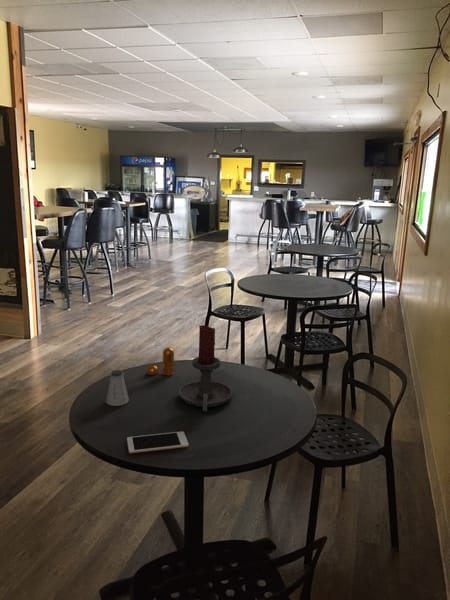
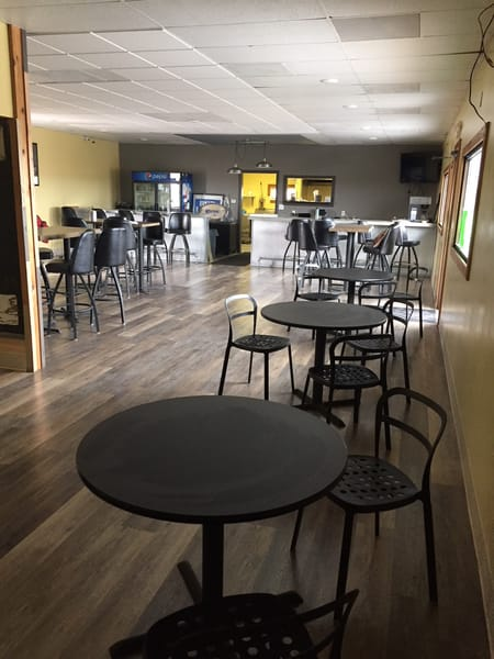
- candle holder [178,324,234,413]
- pepper shaker [146,347,175,376]
- cell phone [126,431,189,454]
- saltshaker [105,369,130,407]
